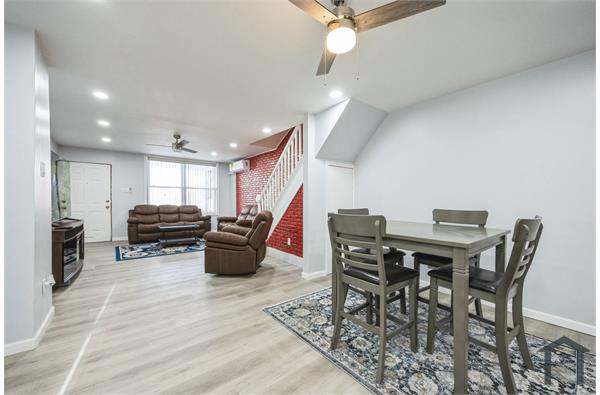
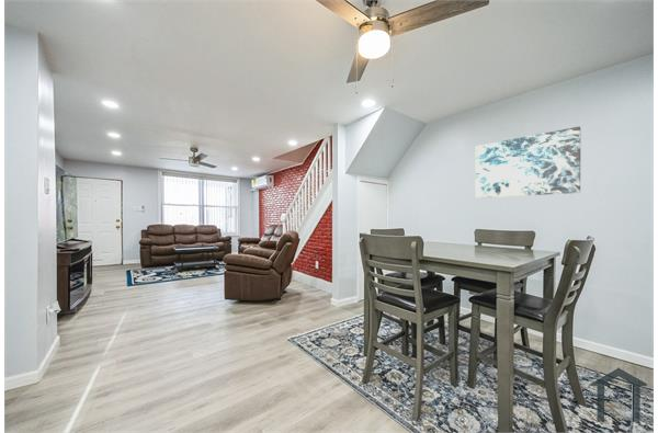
+ wall art [475,125,581,198]
